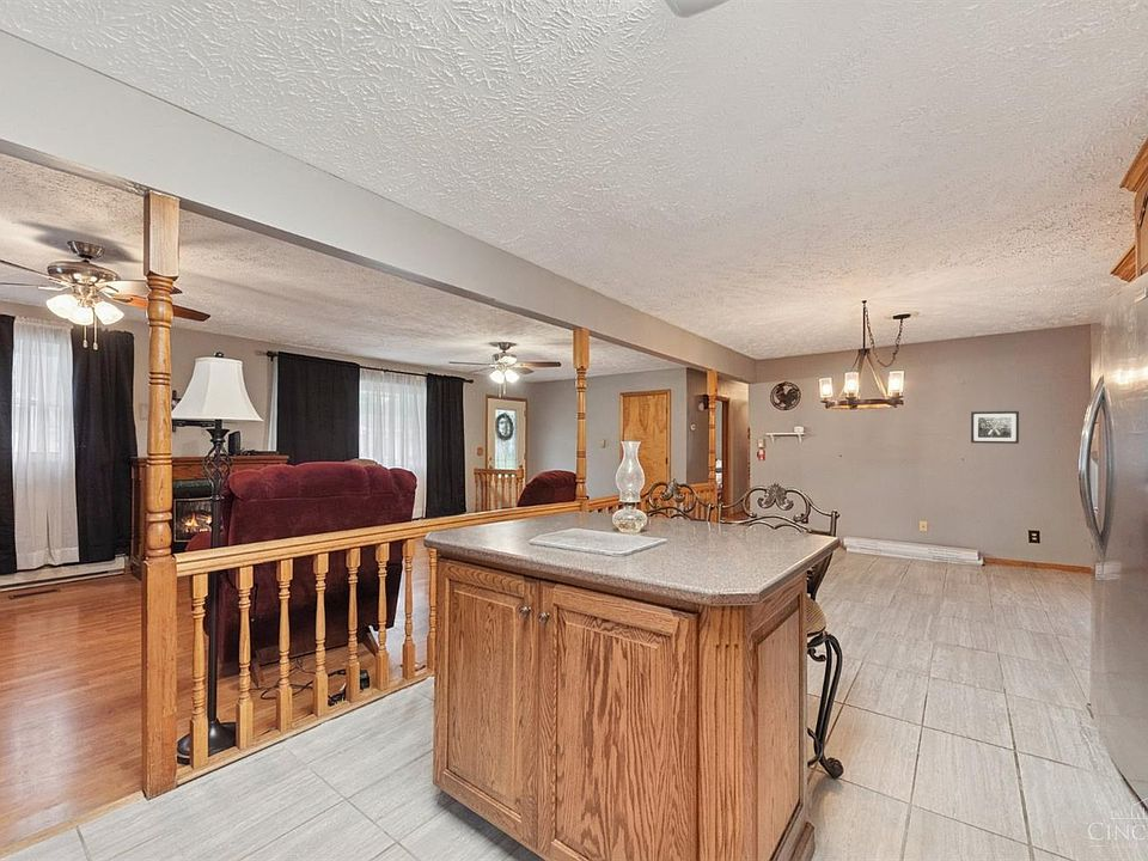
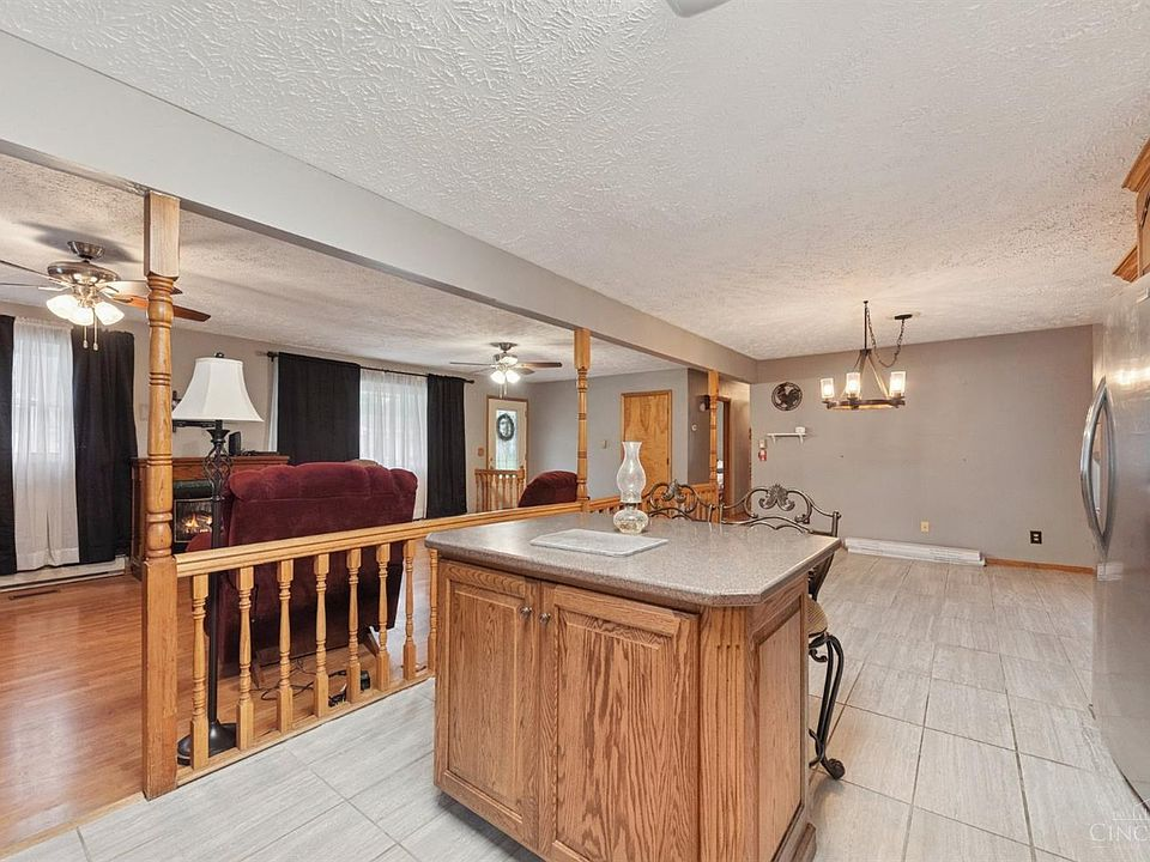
- wall art [970,410,1020,445]
